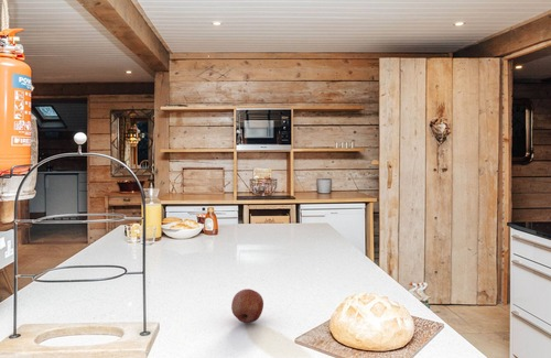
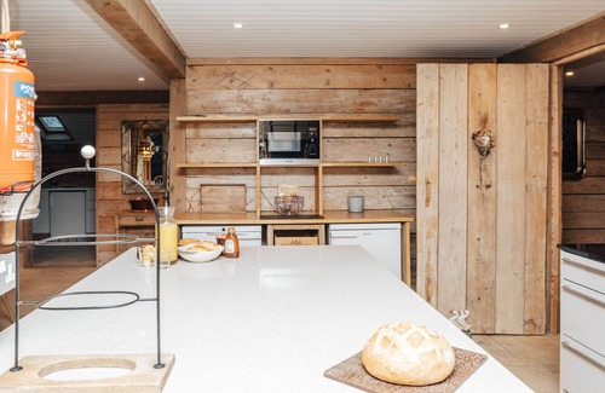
- fruit [230,288,264,324]
